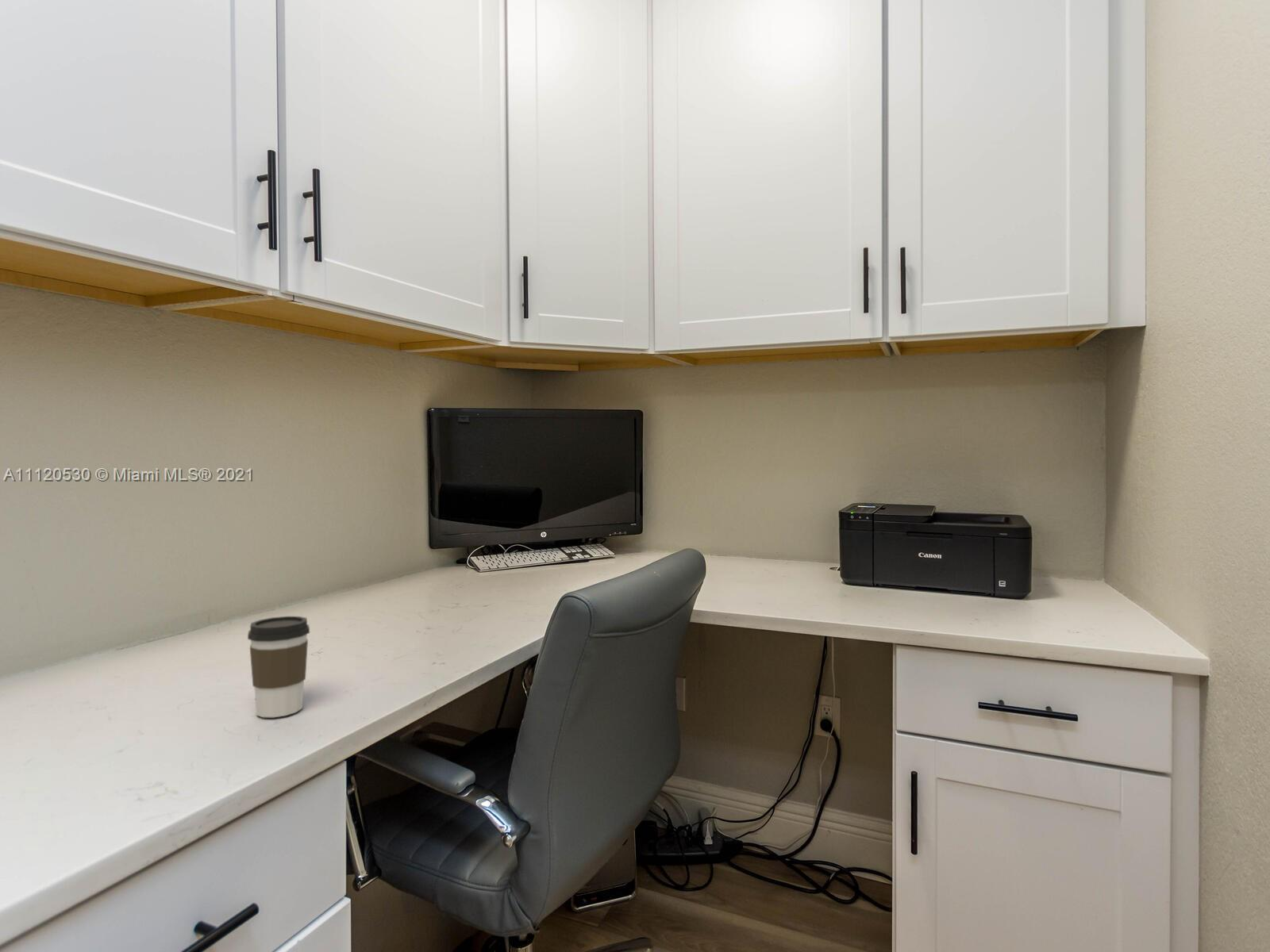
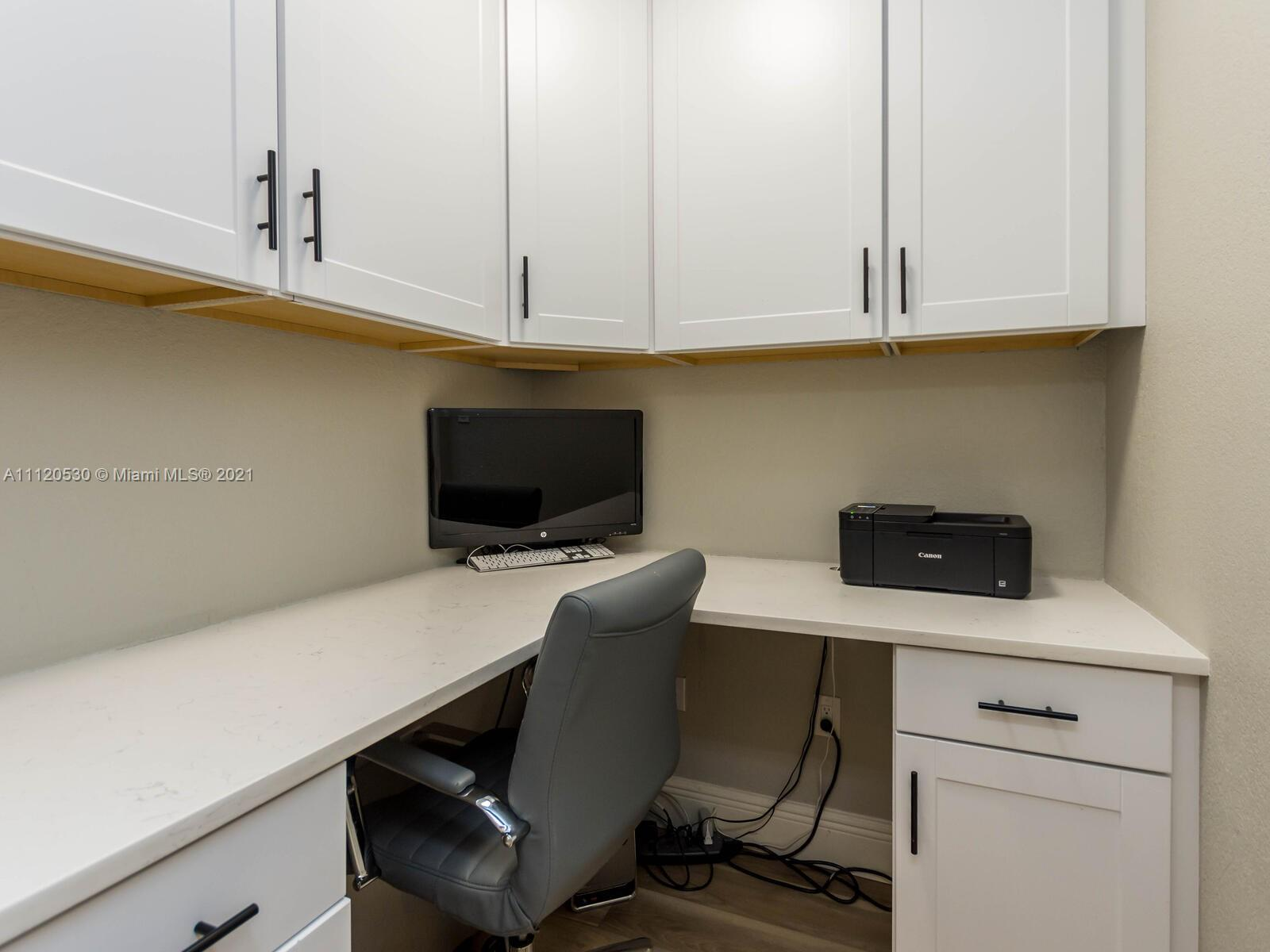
- coffee cup [247,616,310,718]
